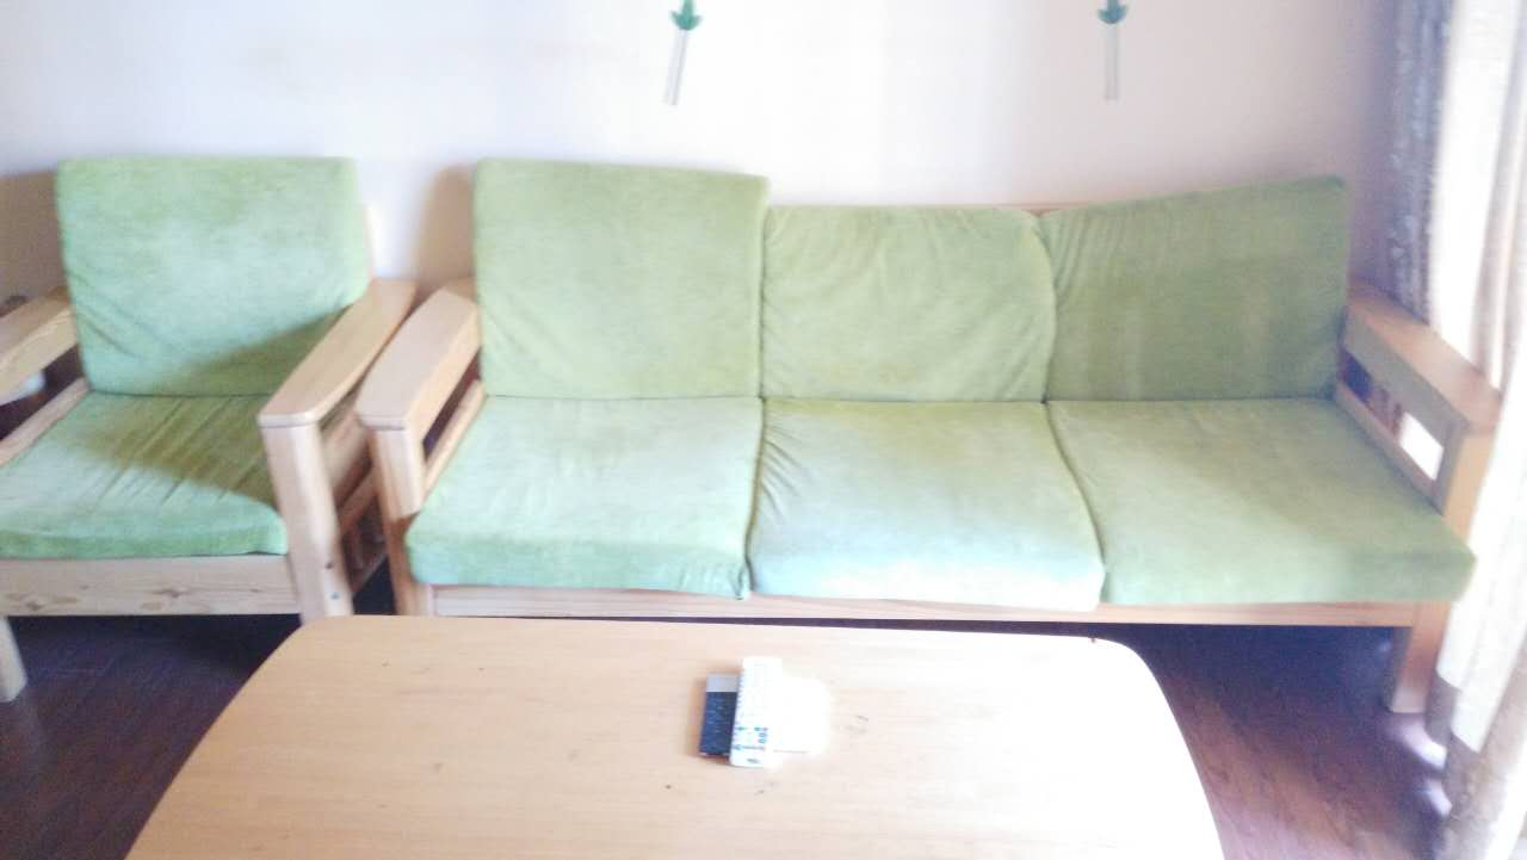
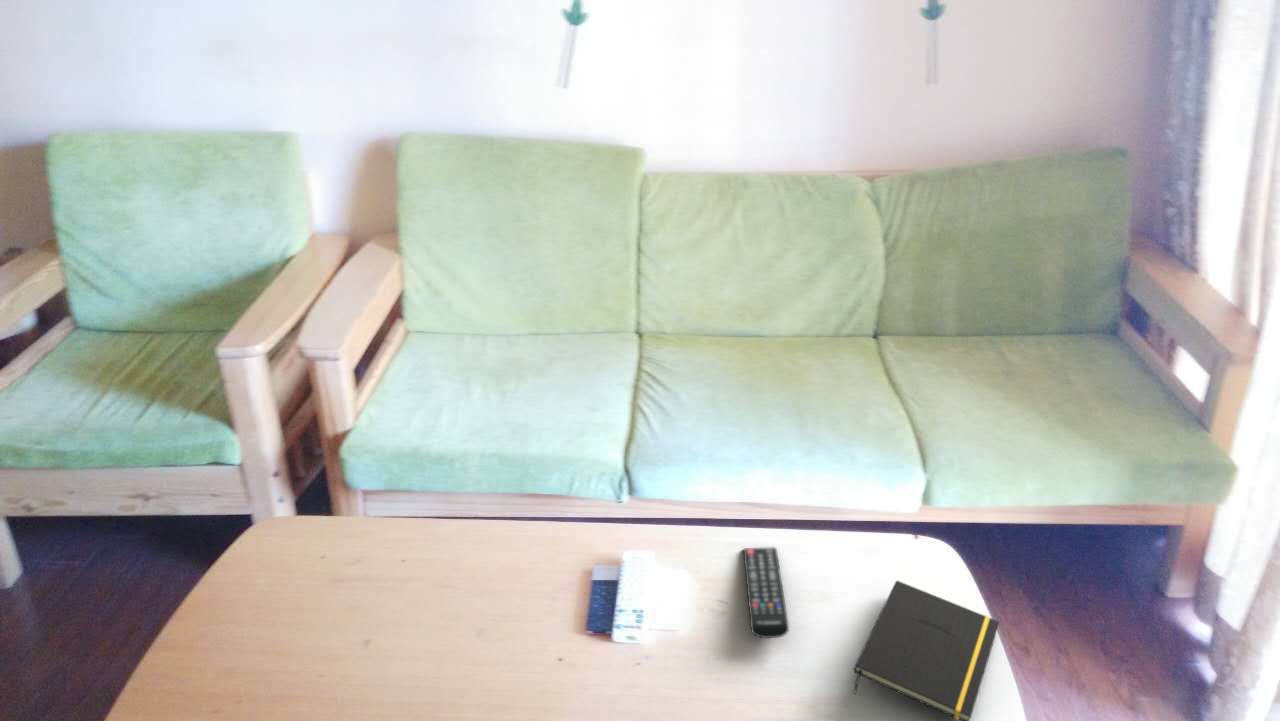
+ notepad [852,579,1000,721]
+ remote control [742,546,790,639]
